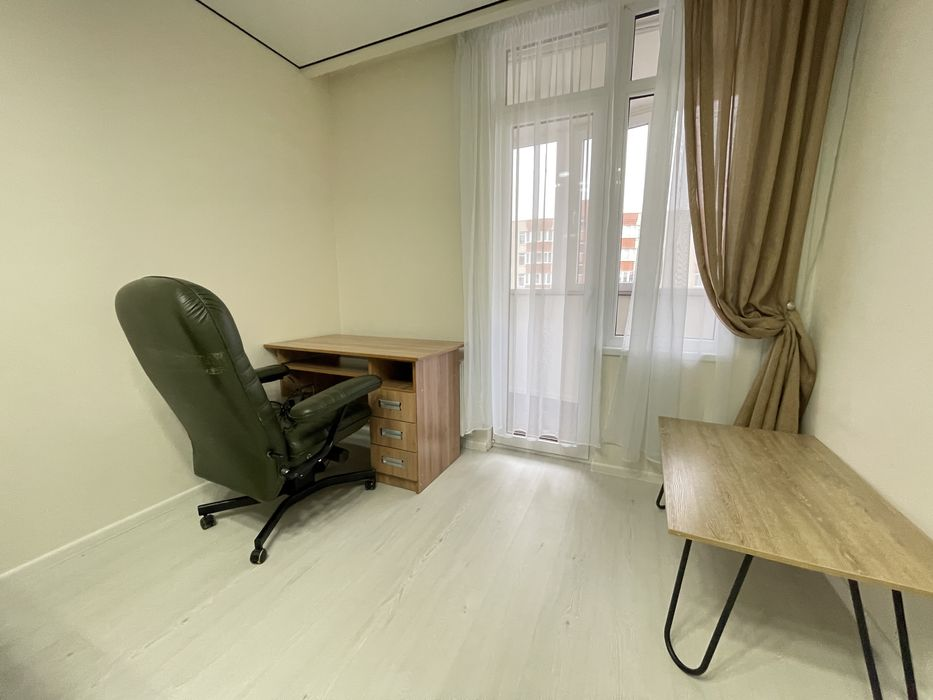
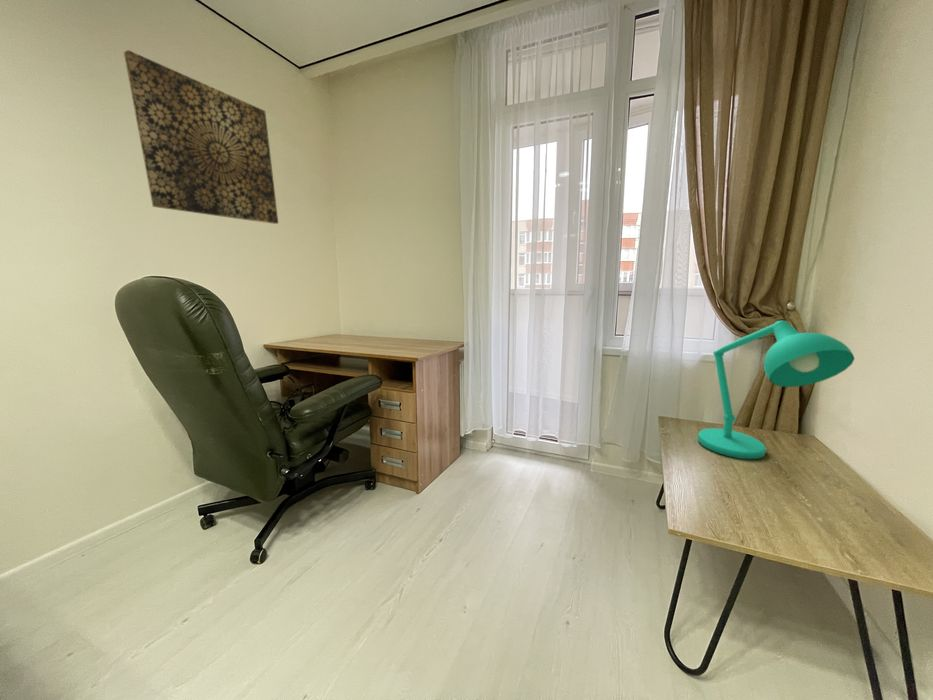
+ desk lamp [697,320,856,460]
+ wall art [123,49,279,225]
